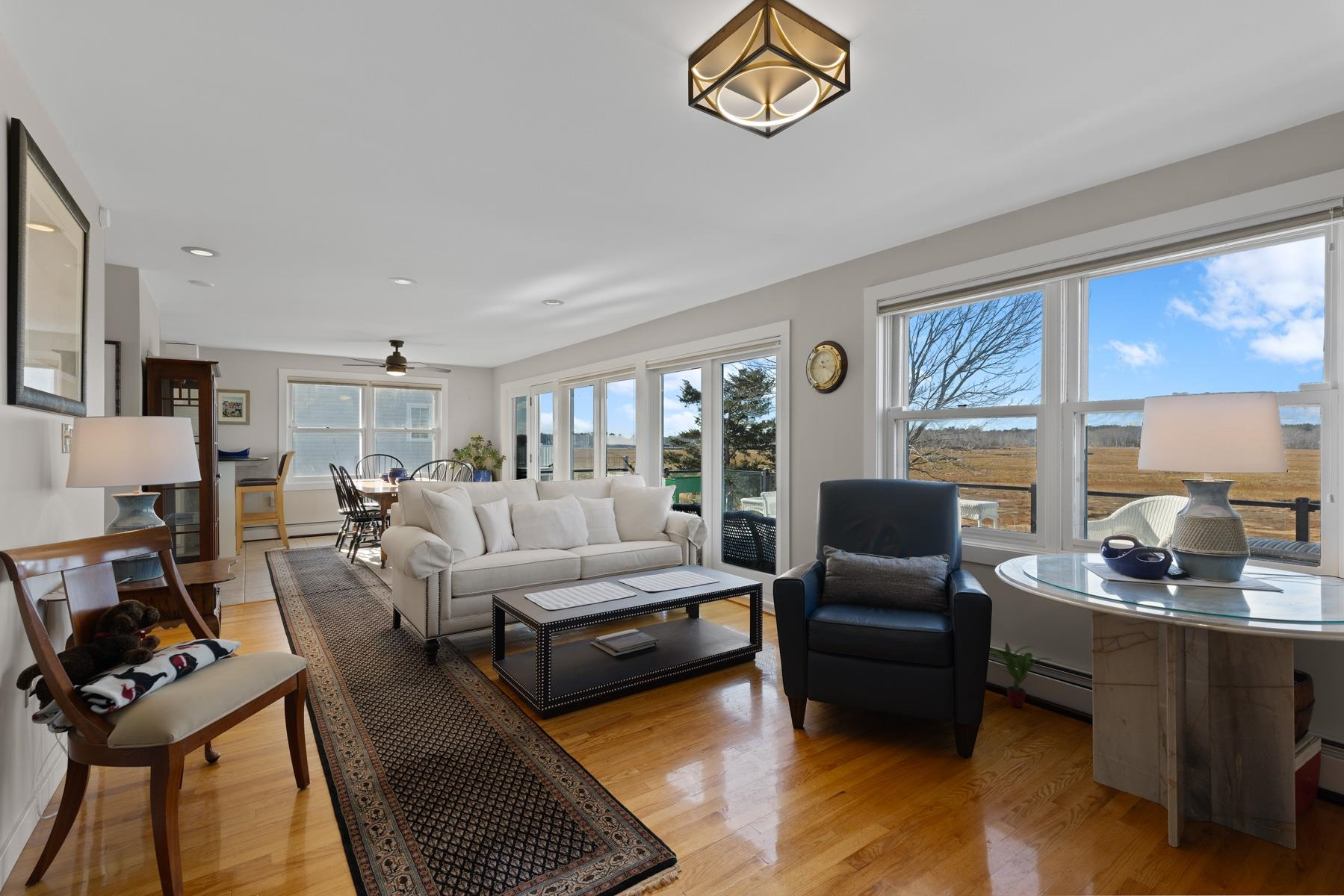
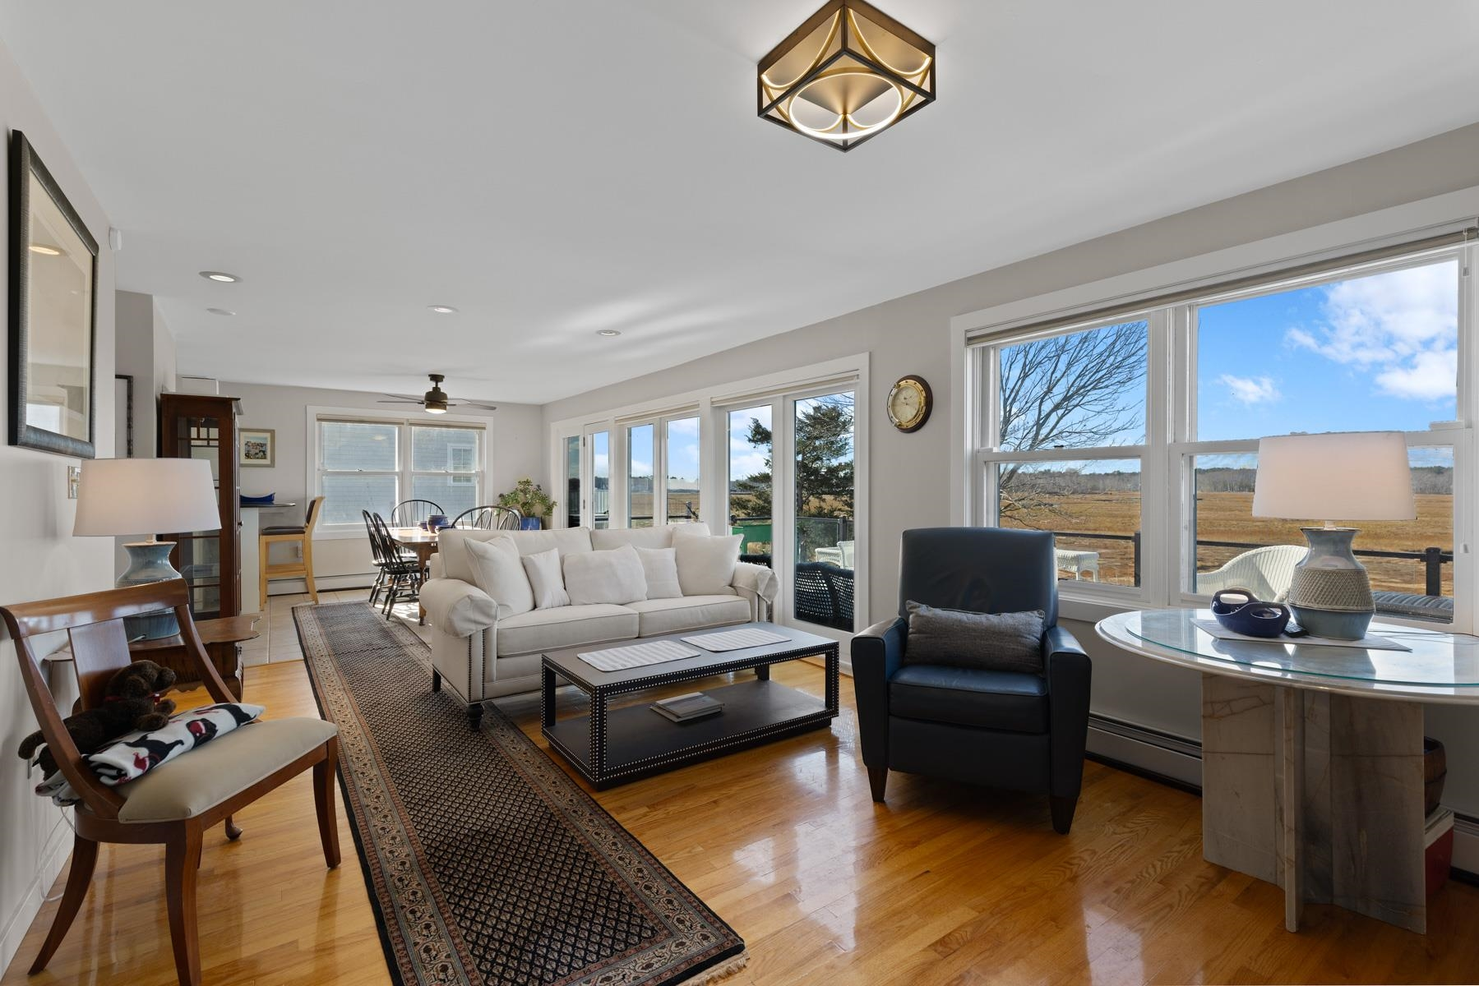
- potted plant [989,641,1052,708]
